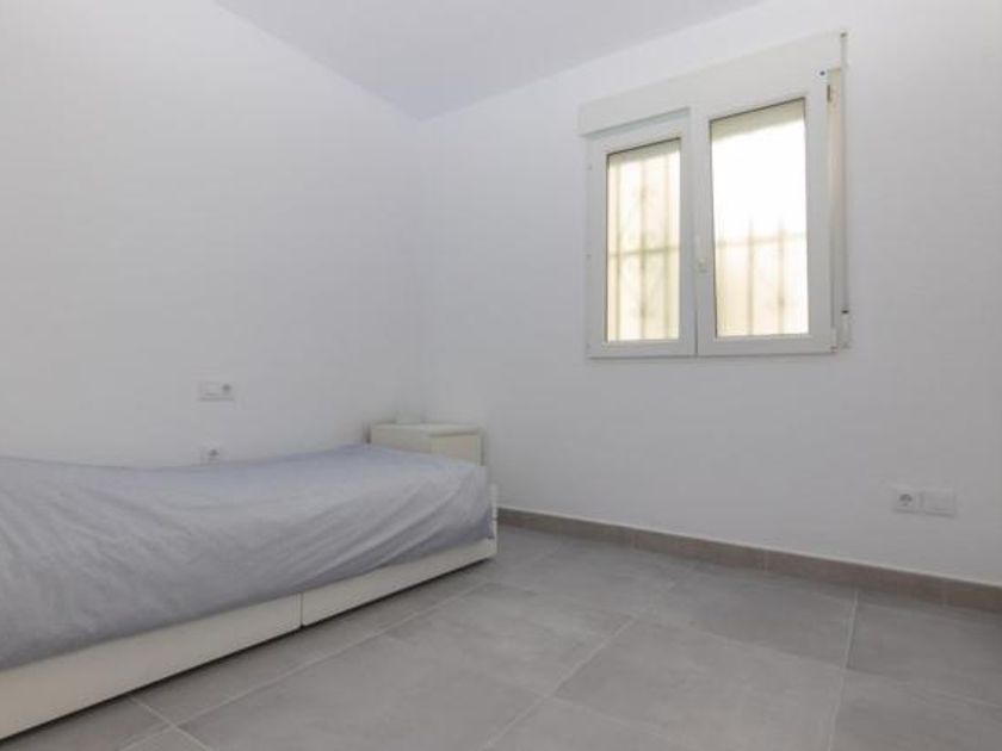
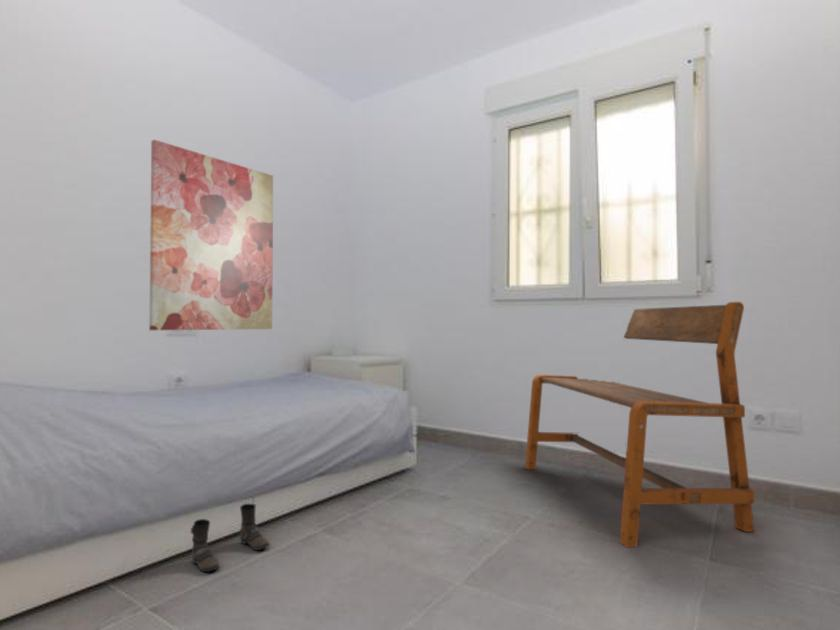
+ bench [524,301,755,548]
+ wall art [148,139,274,331]
+ boots [190,503,270,573]
